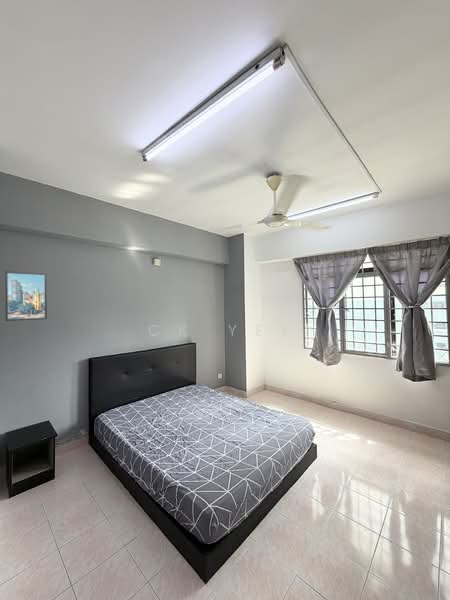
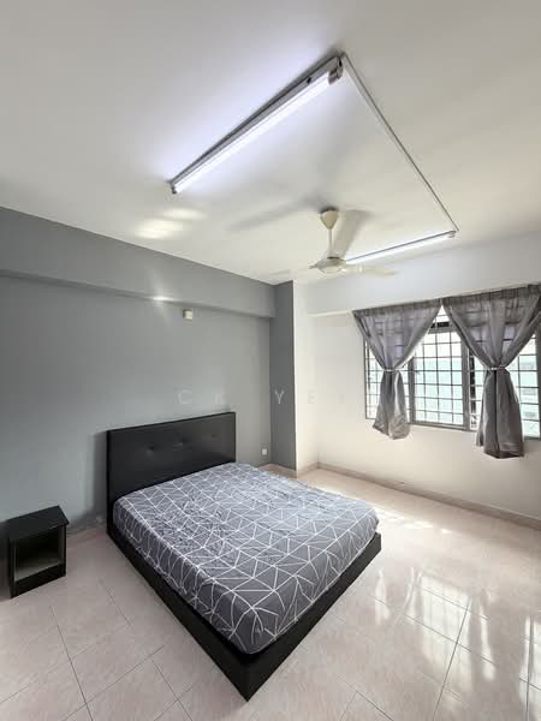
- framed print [4,270,48,322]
